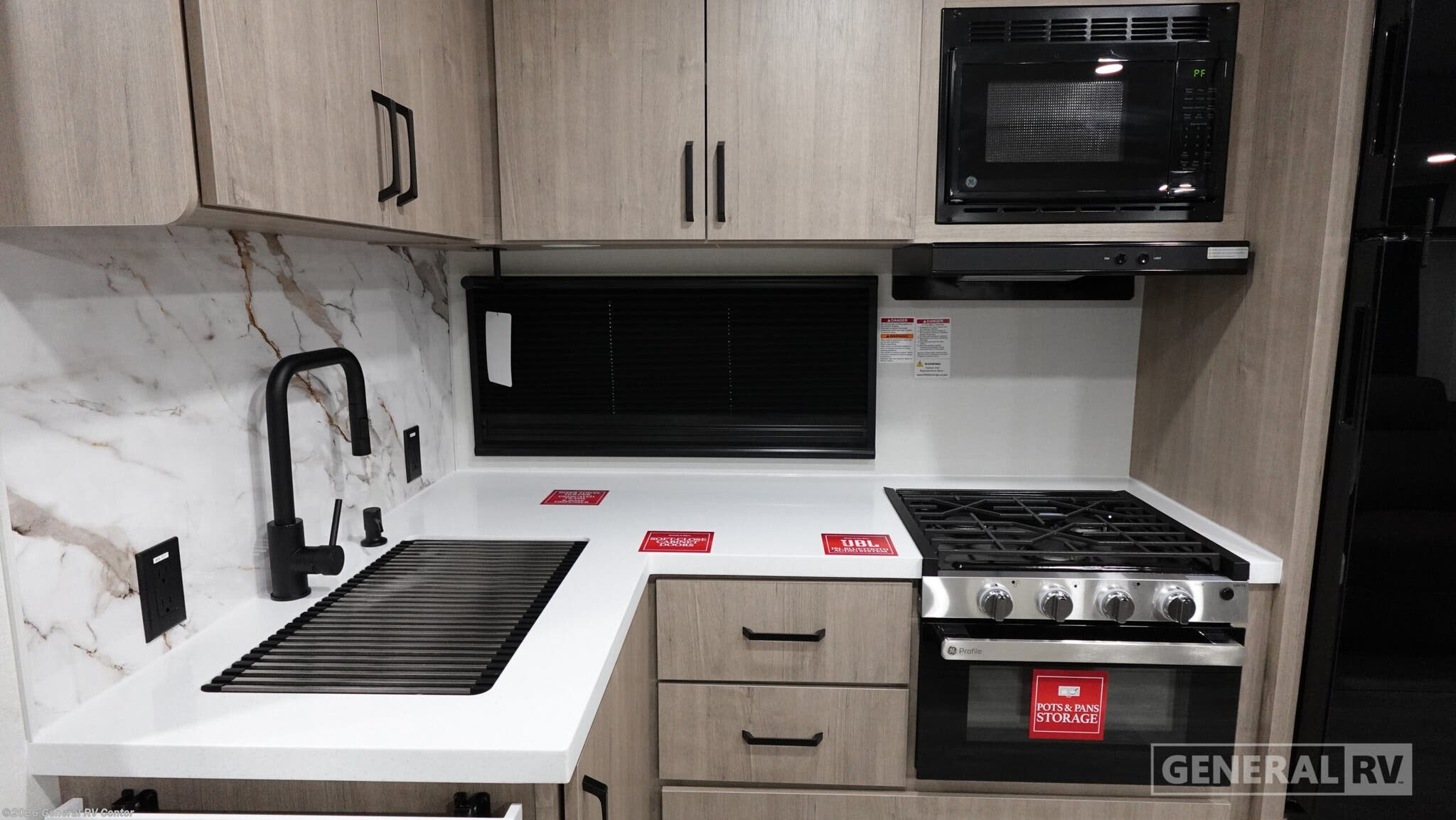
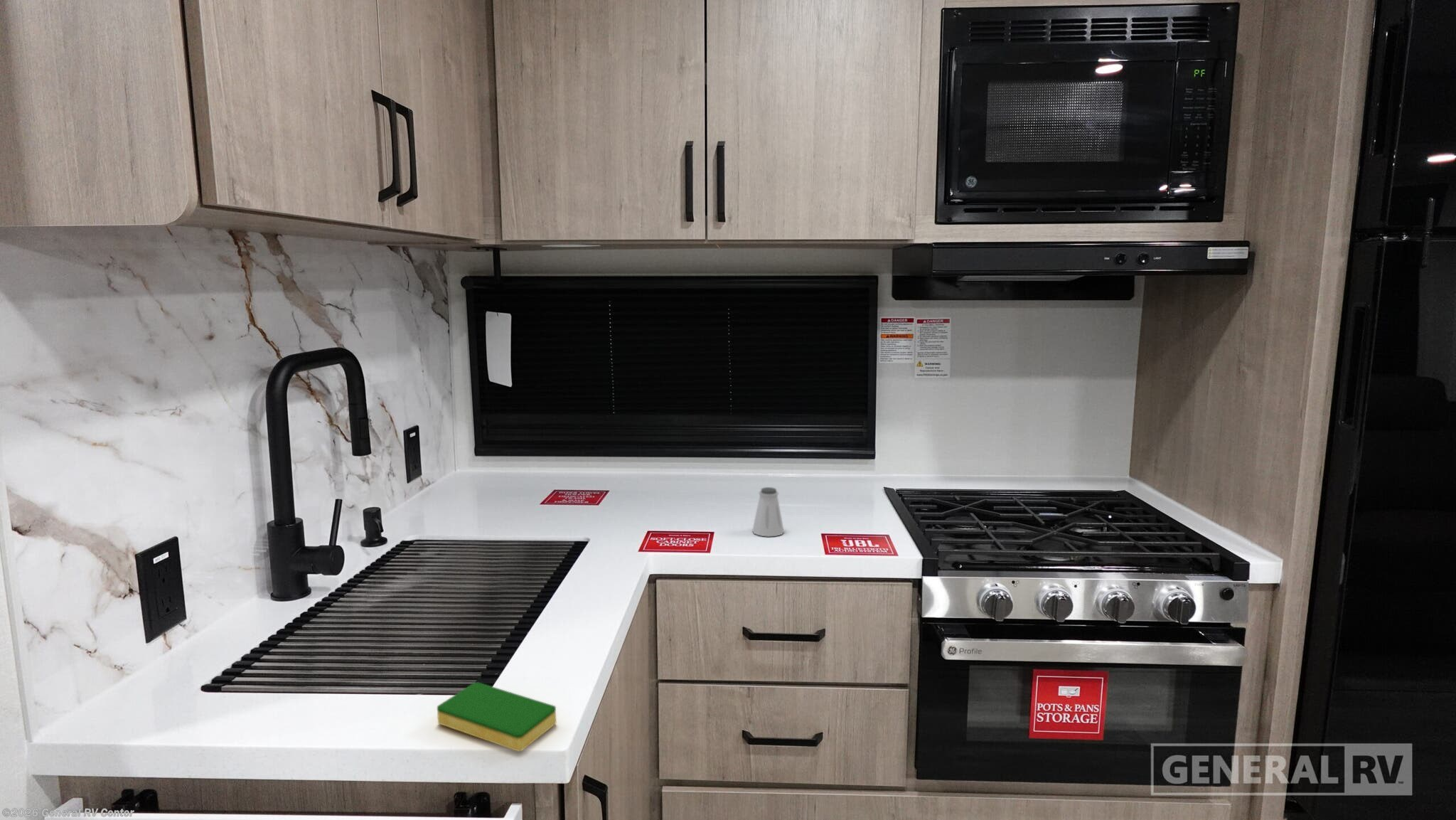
+ dish sponge [437,681,557,752]
+ saltshaker [751,486,785,538]
